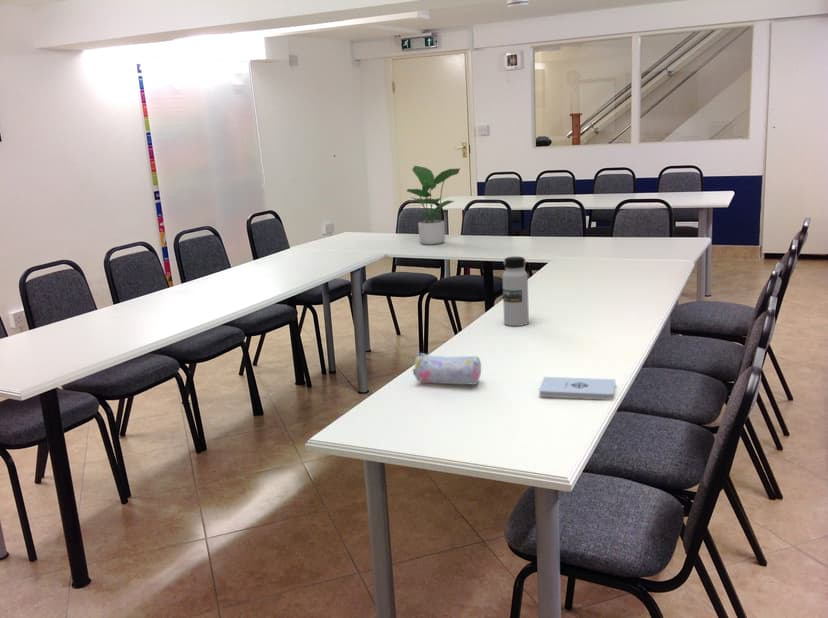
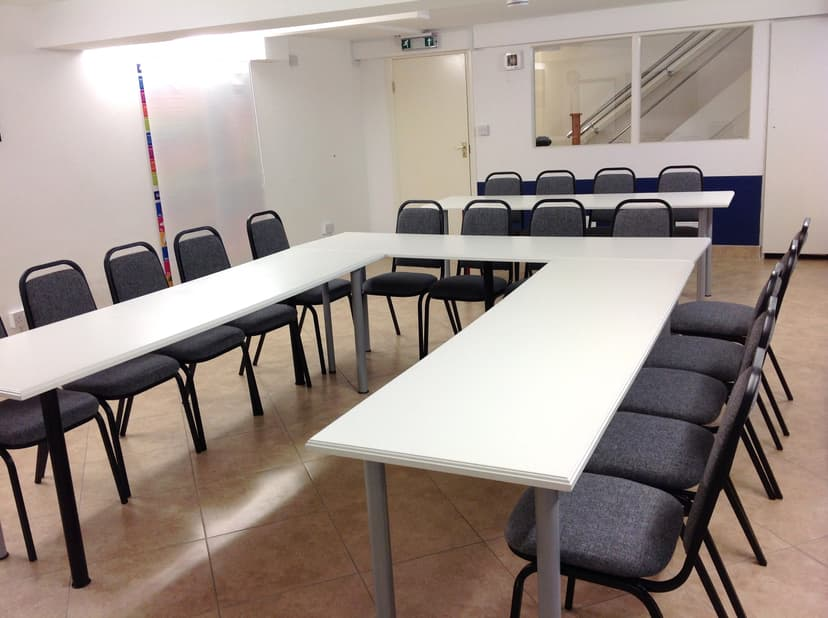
- water bottle [501,256,530,327]
- potted plant [406,165,461,246]
- notepad [538,376,616,401]
- pencil case [412,352,482,385]
